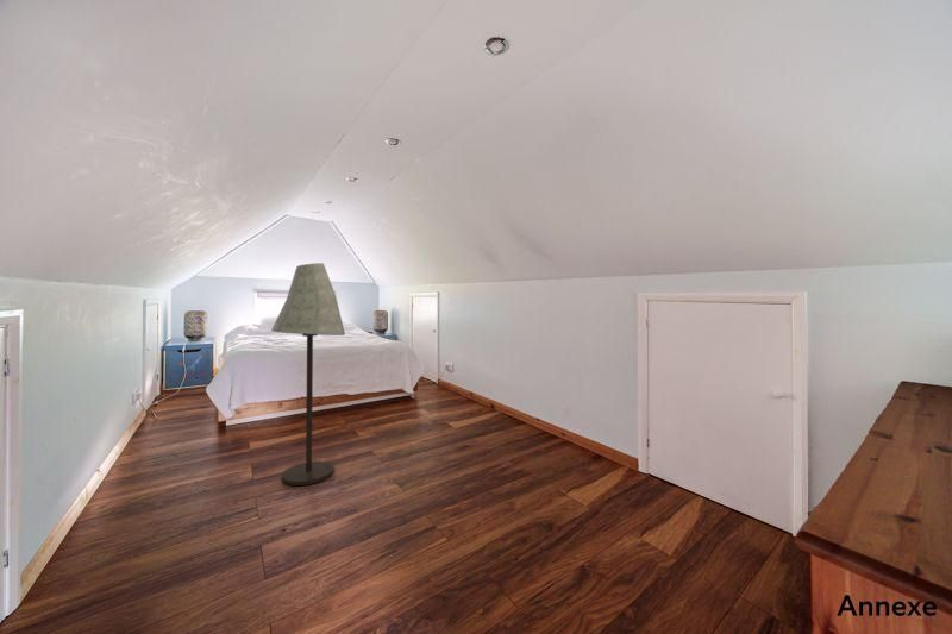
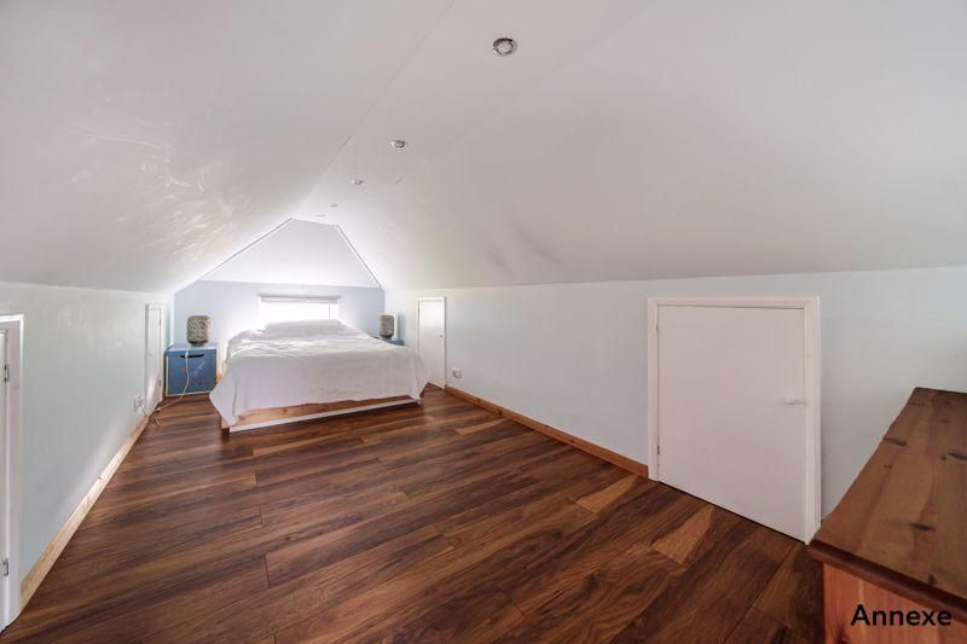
- floor lamp [270,262,346,487]
